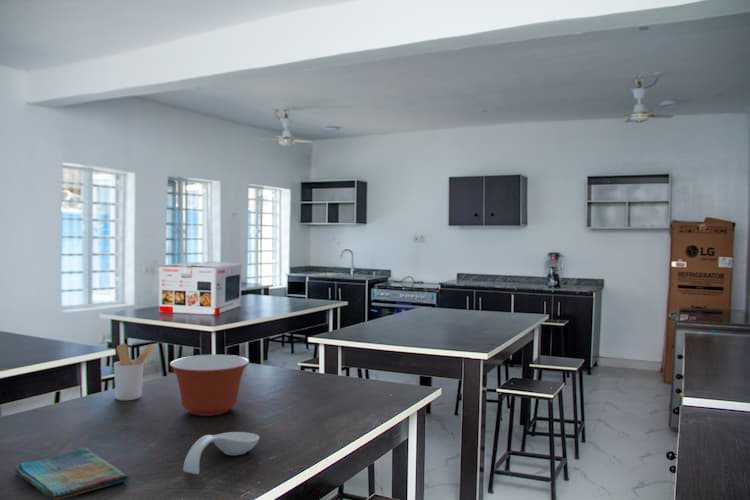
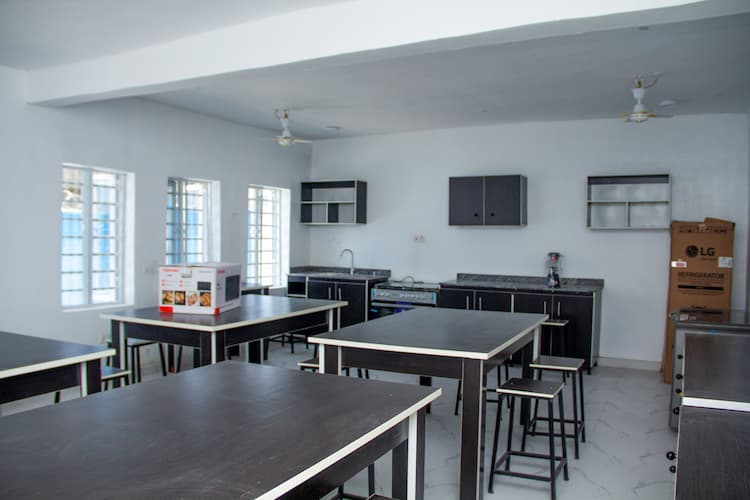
- utensil holder [113,343,157,401]
- mixing bowl [169,354,250,417]
- dish towel [14,447,129,500]
- spoon rest [182,431,260,475]
